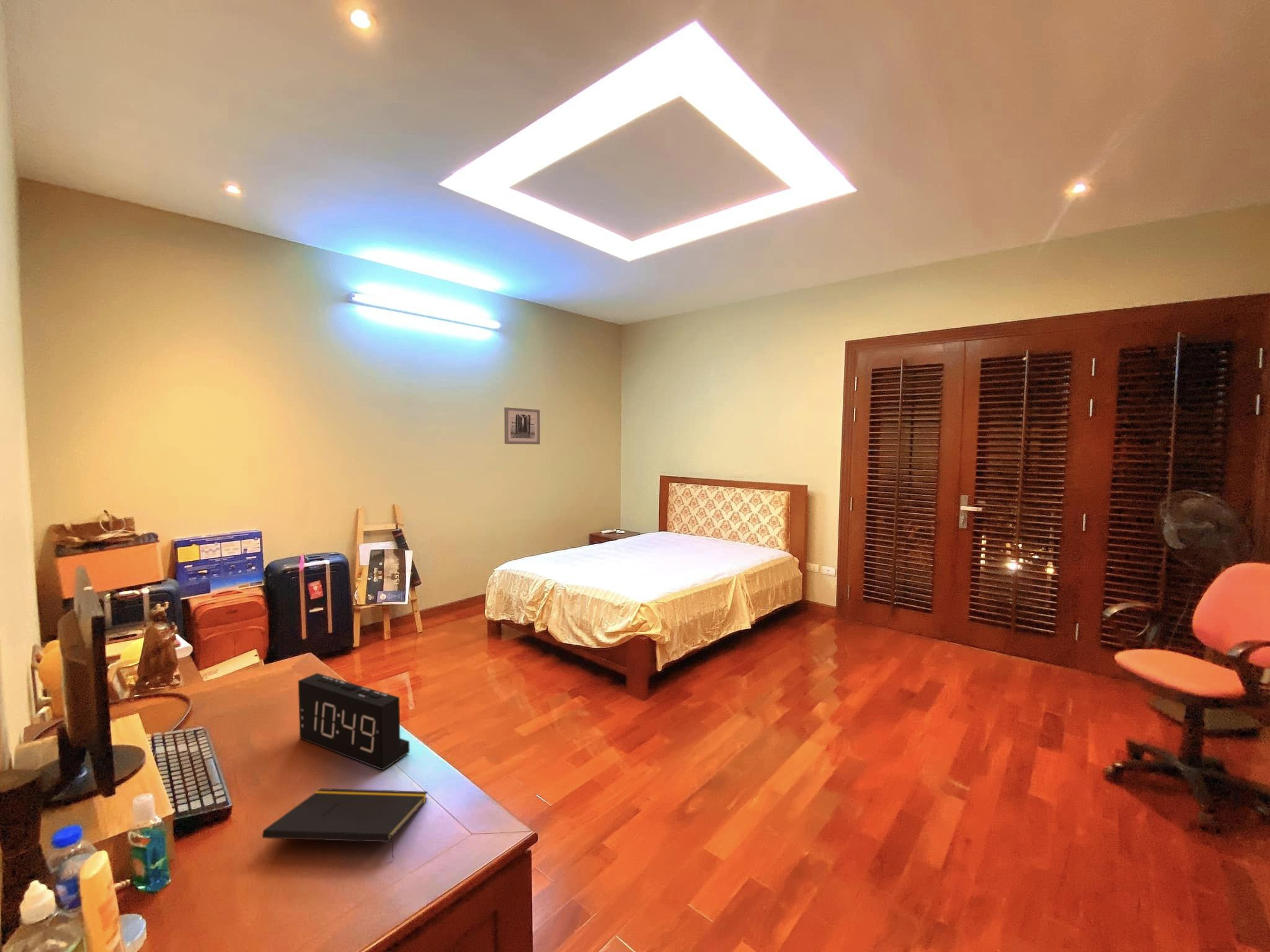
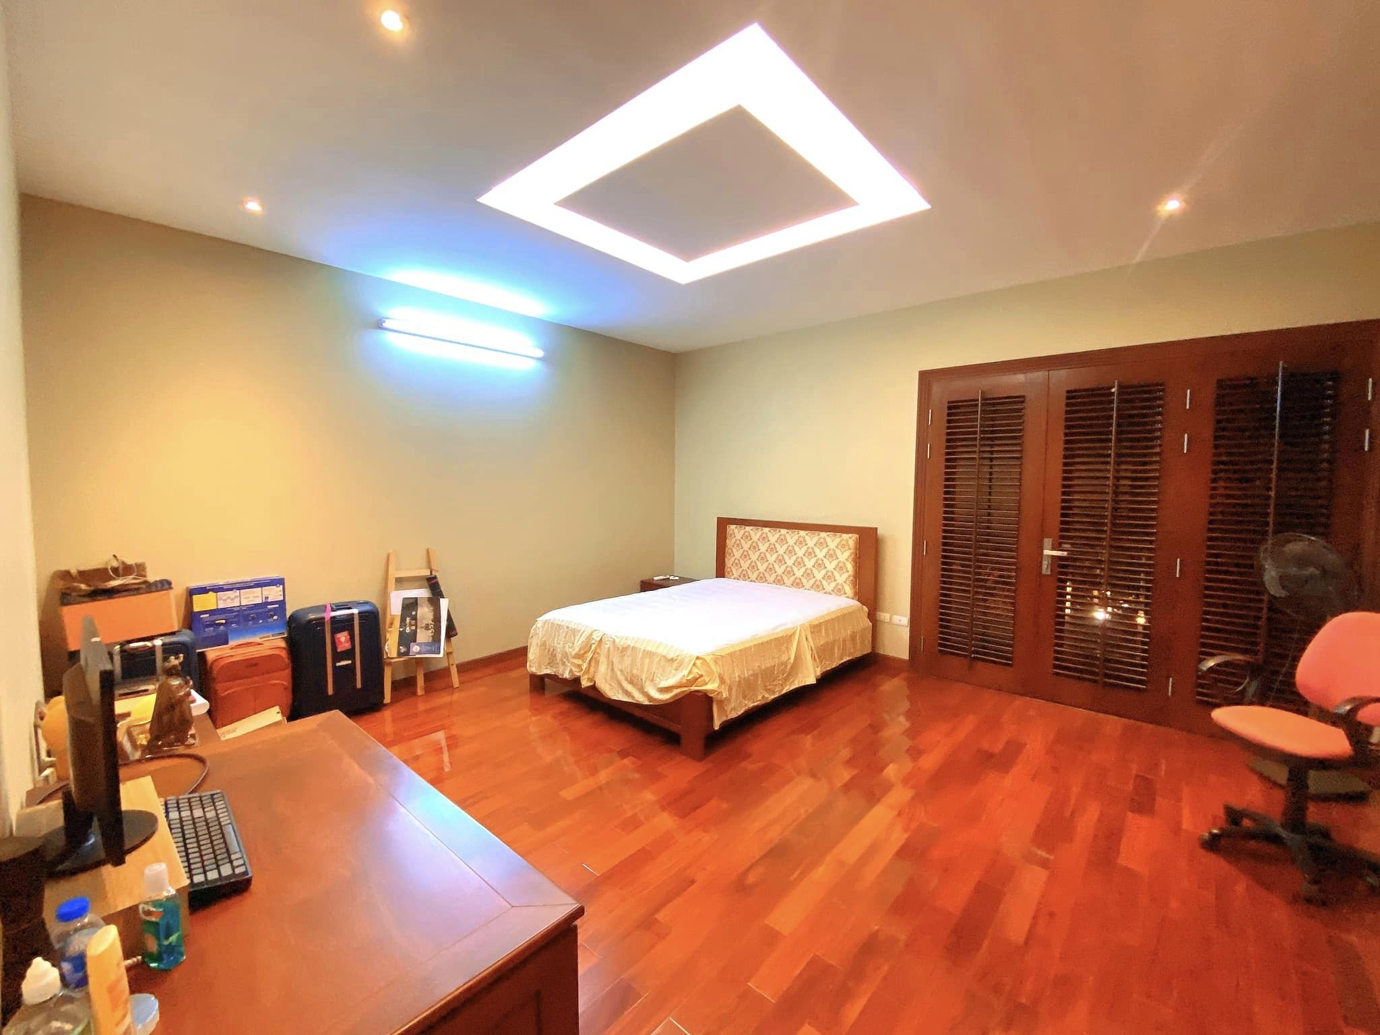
- alarm clock [298,672,411,771]
- wall art [504,407,541,445]
- notepad [262,788,429,860]
